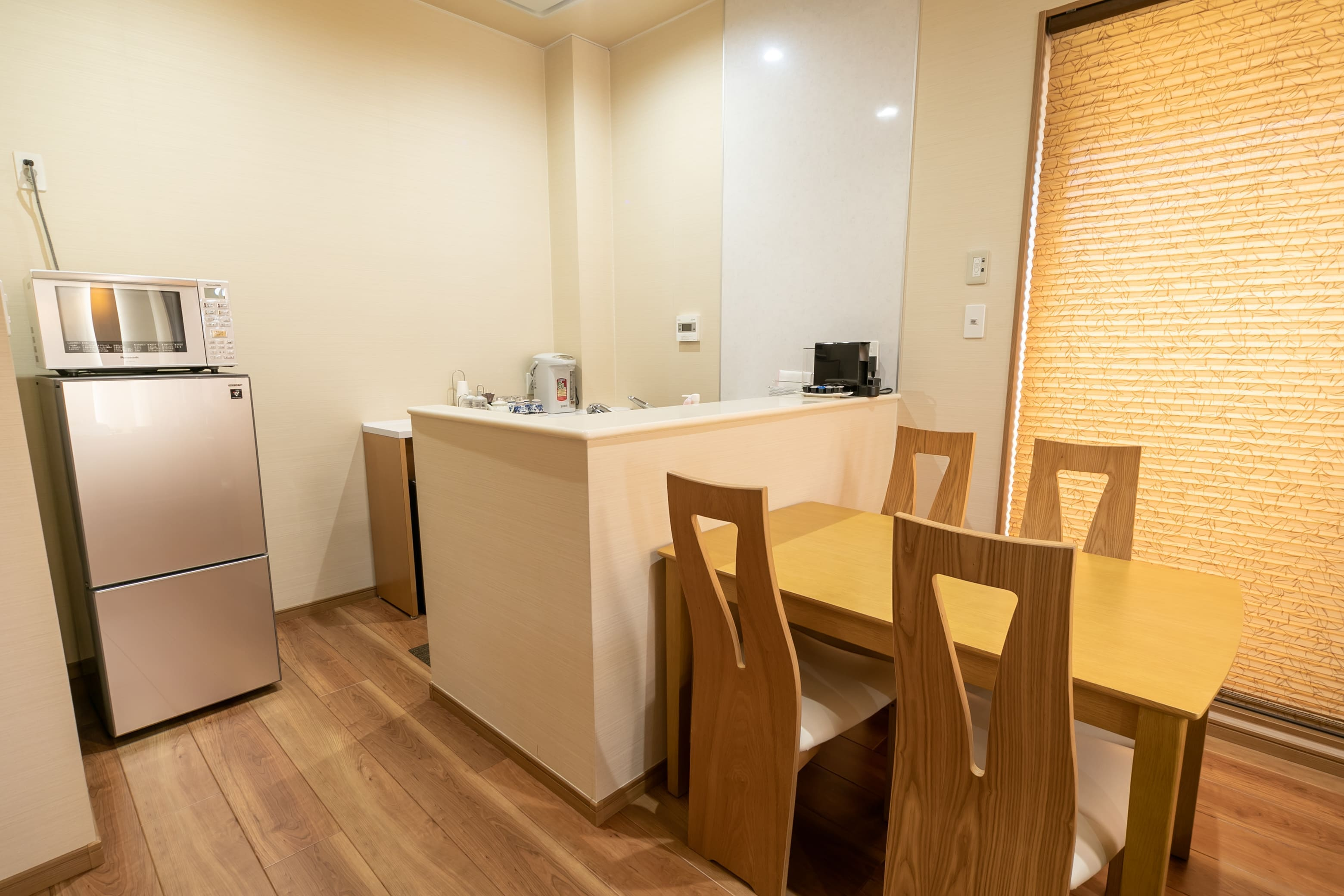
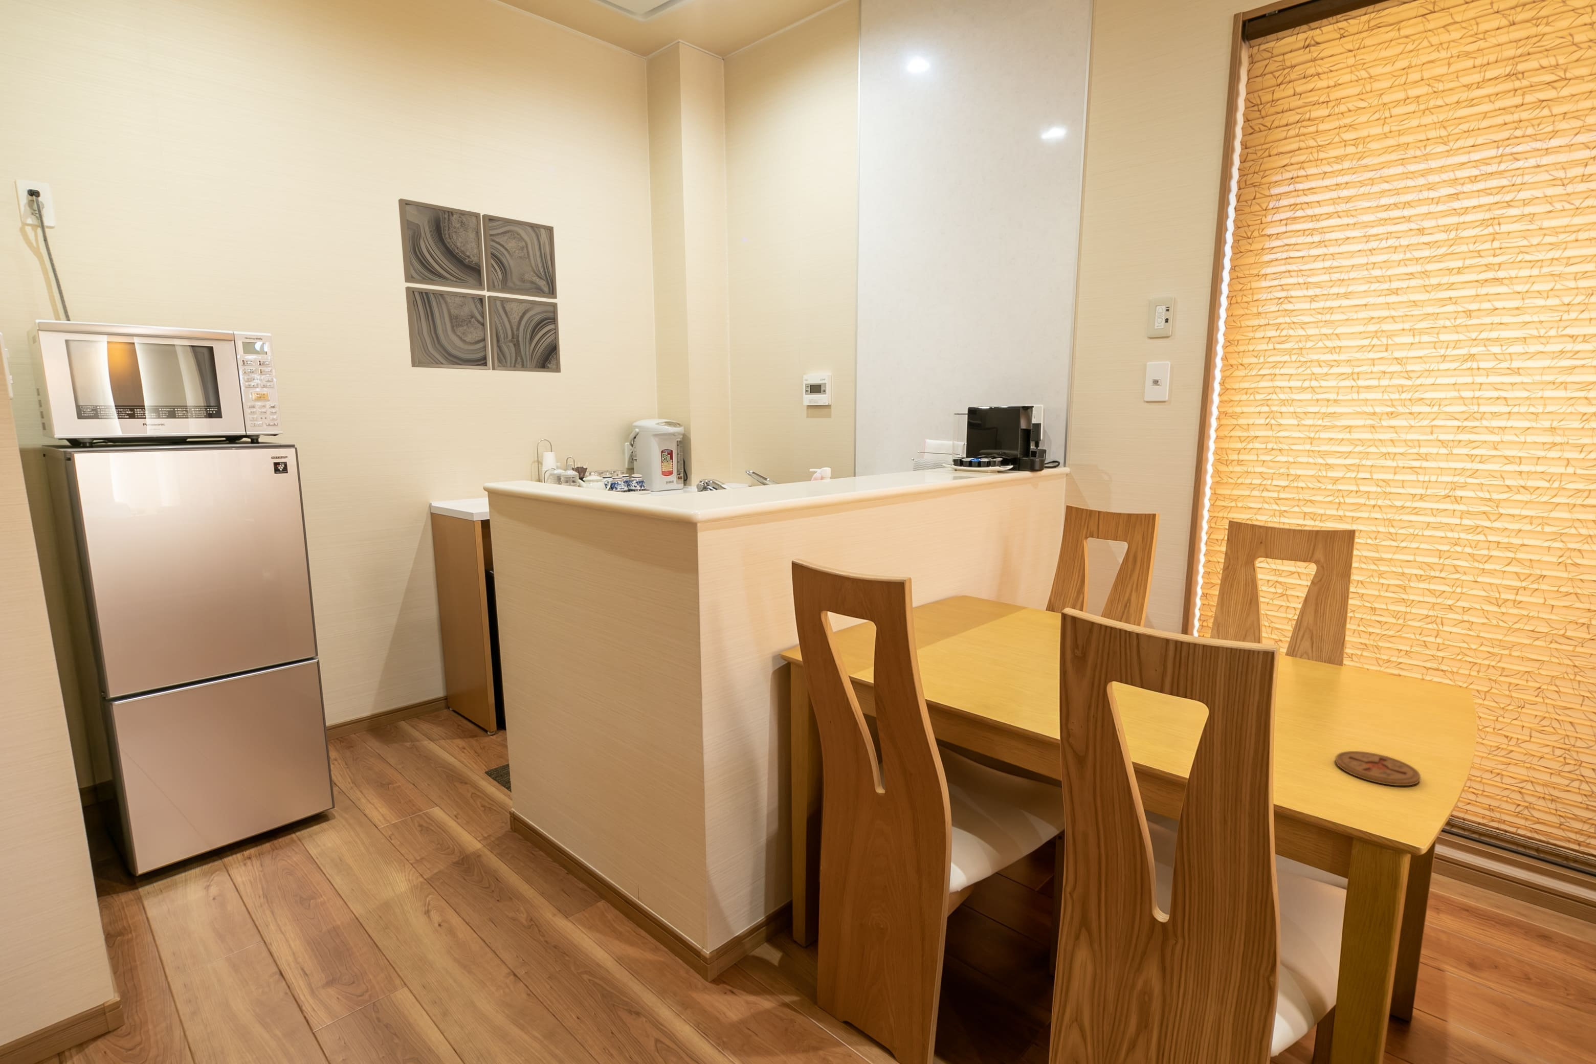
+ wall art [398,198,562,373]
+ coaster [1335,750,1421,786]
